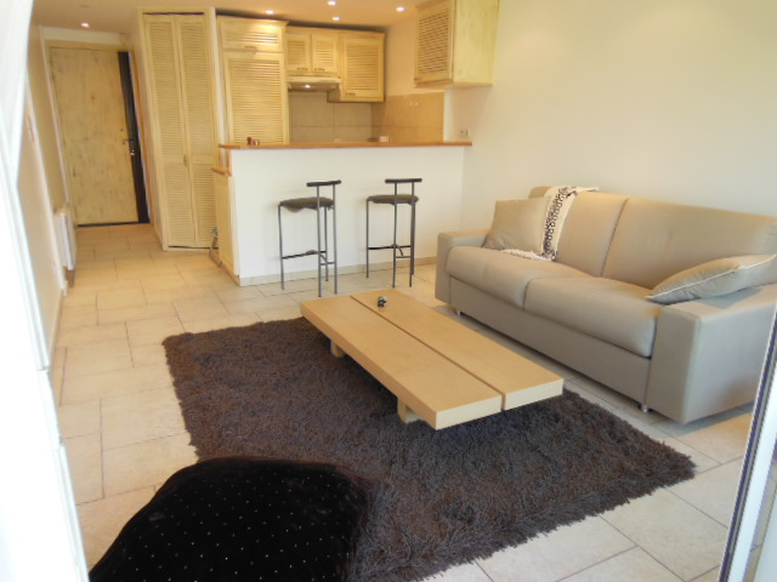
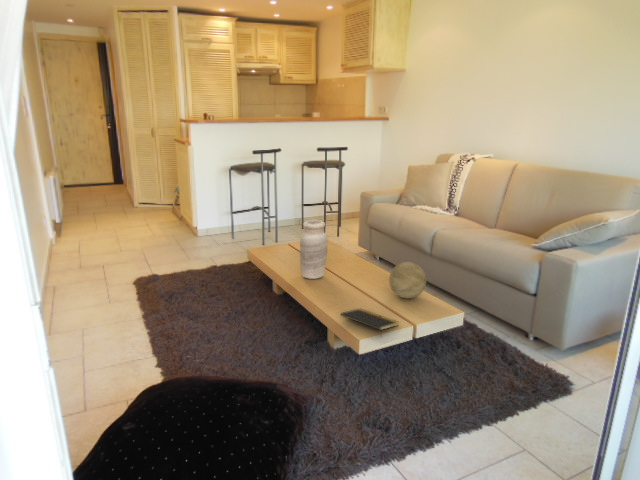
+ decorative ball [388,261,427,300]
+ vase [299,219,328,280]
+ notepad [340,308,400,338]
